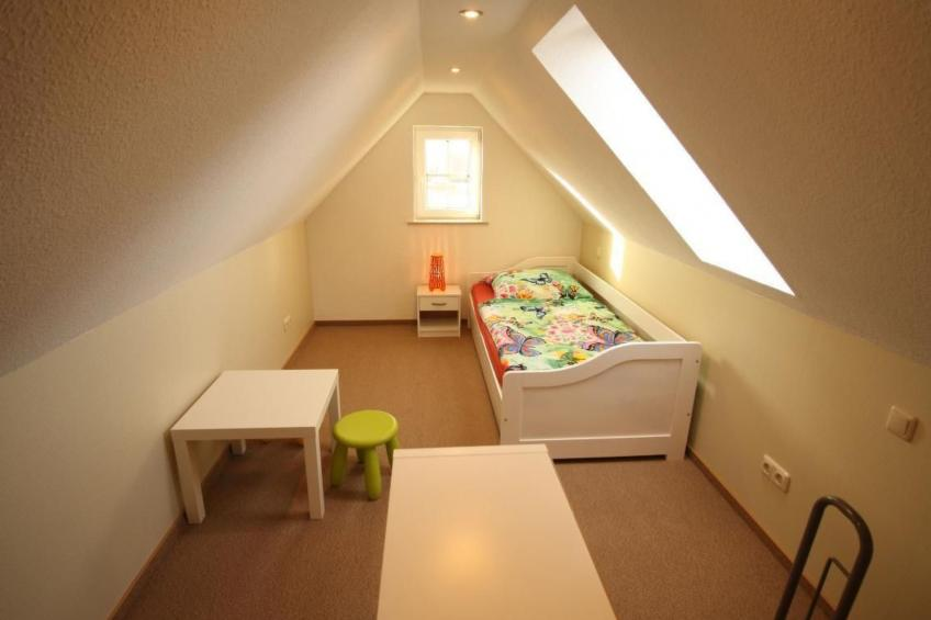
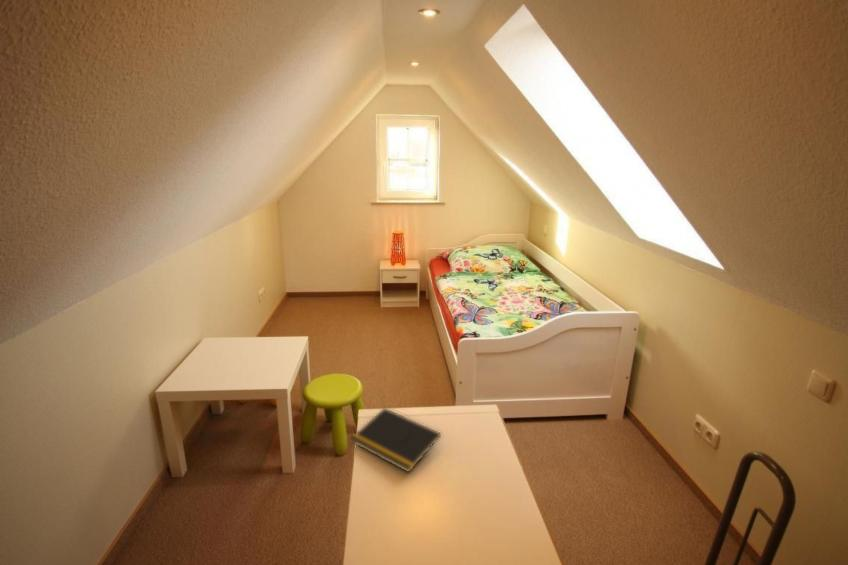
+ notepad [350,407,442,474]
